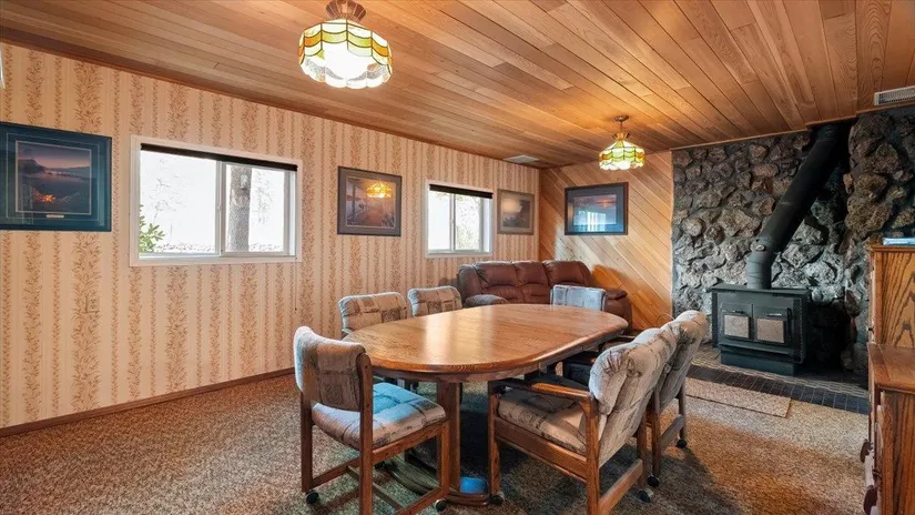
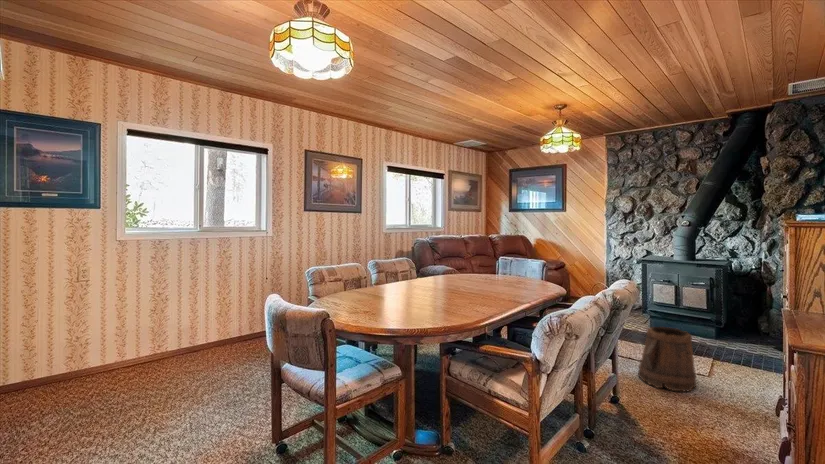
+ bucket [637,325,698,393]
